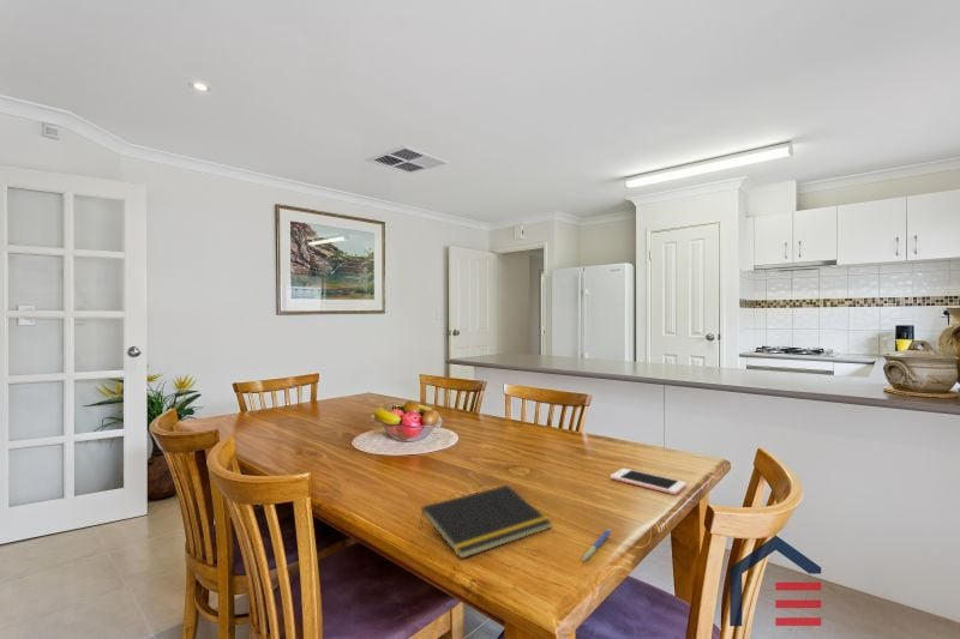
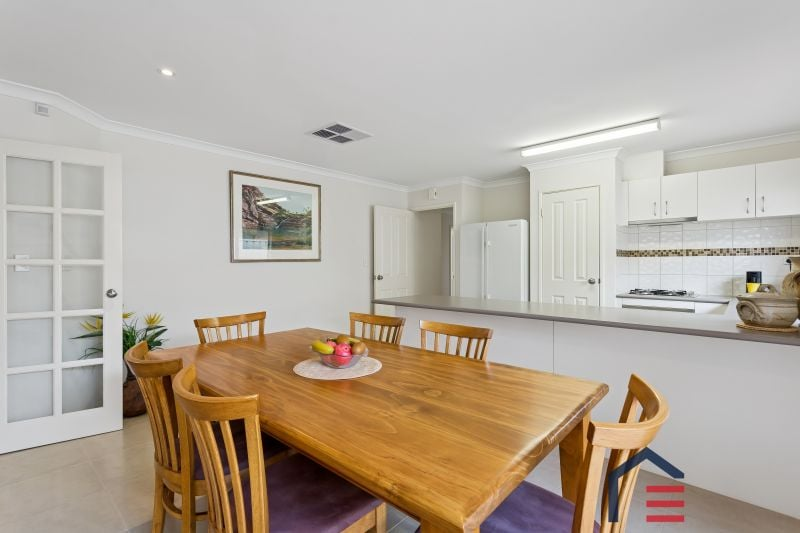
- notepad [419,484,553,560]
- cell phone [608,468,688,495]
- pen [581,528,612,562]
